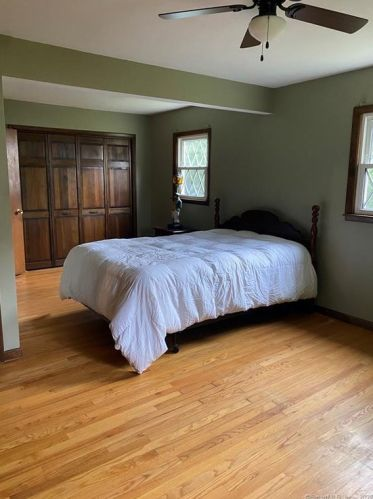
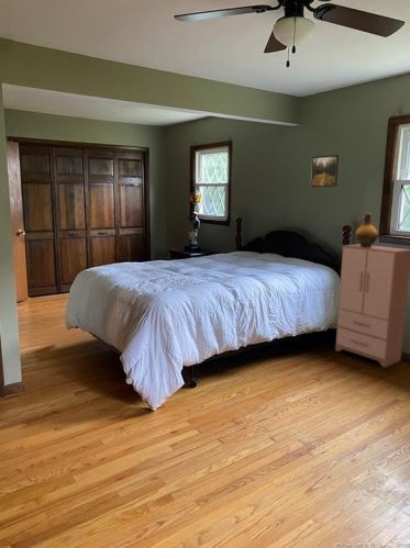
+ cabinet [334,243,410,368]
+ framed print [310,154,340,188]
+ ceramic jug [354,212,379,247]
